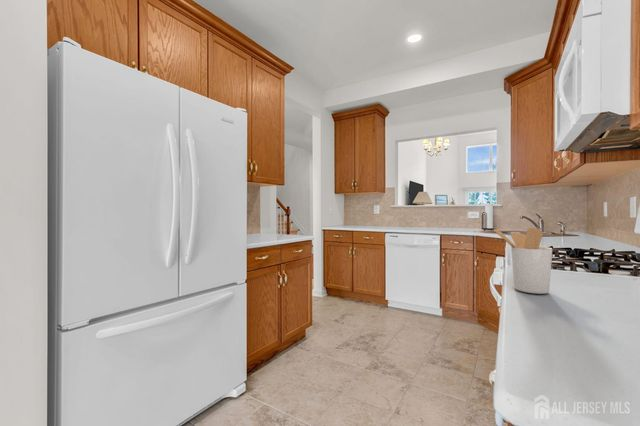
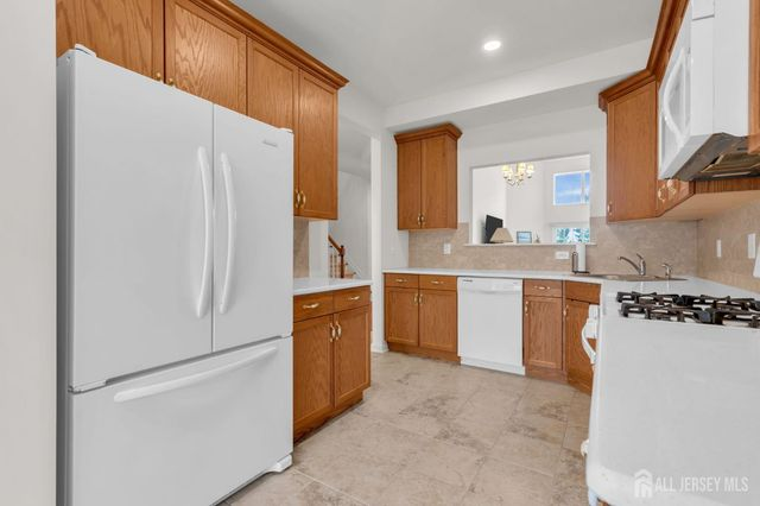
- utensil holder [493,227,553,295]
